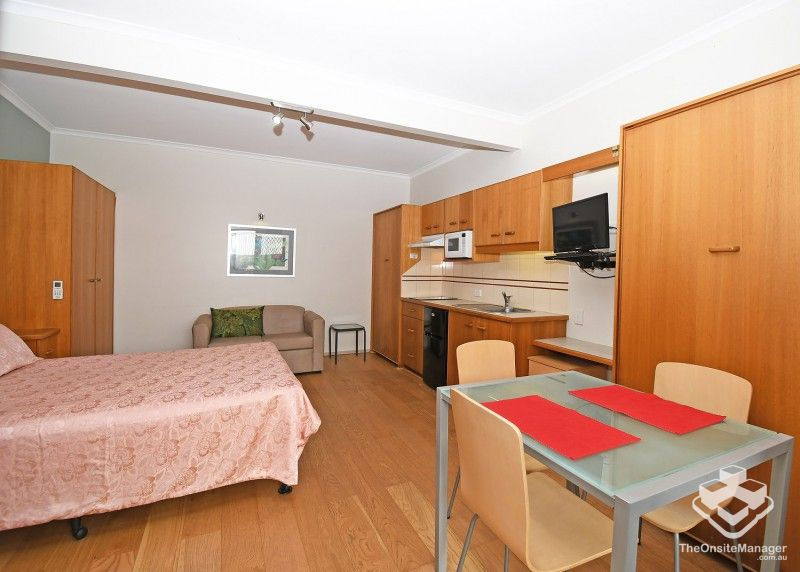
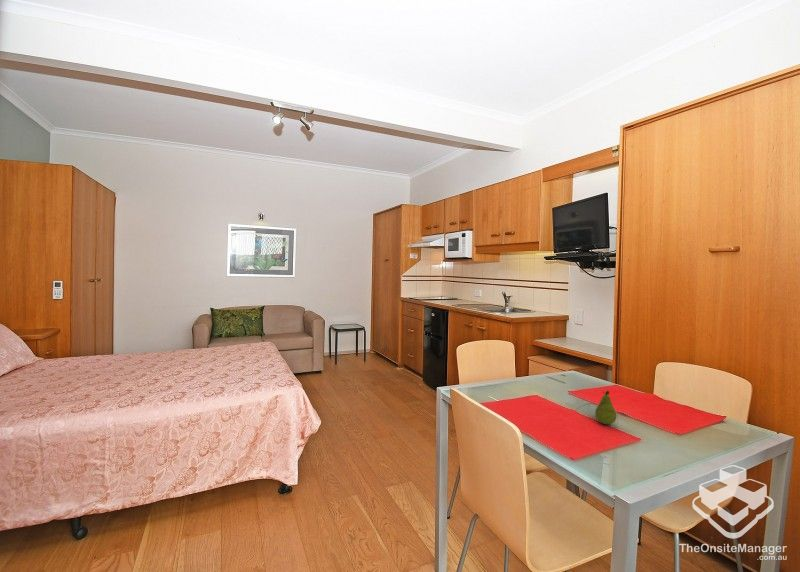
+ fruit [594,390,617,425]
